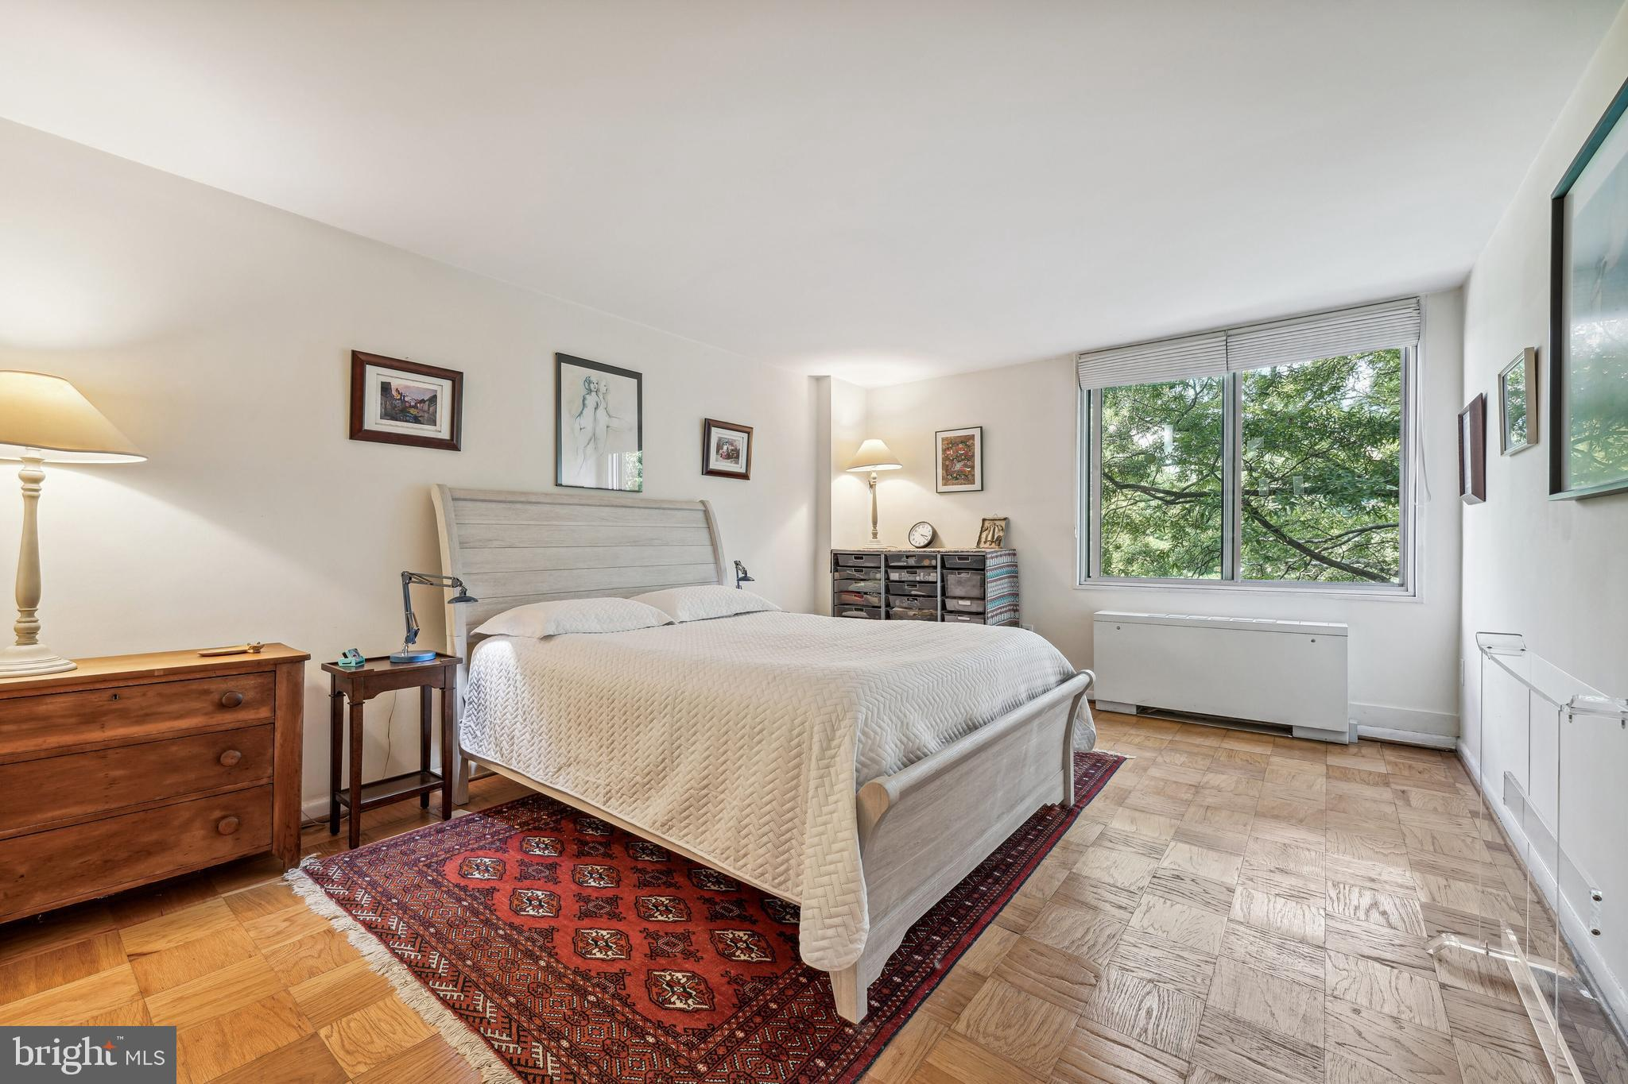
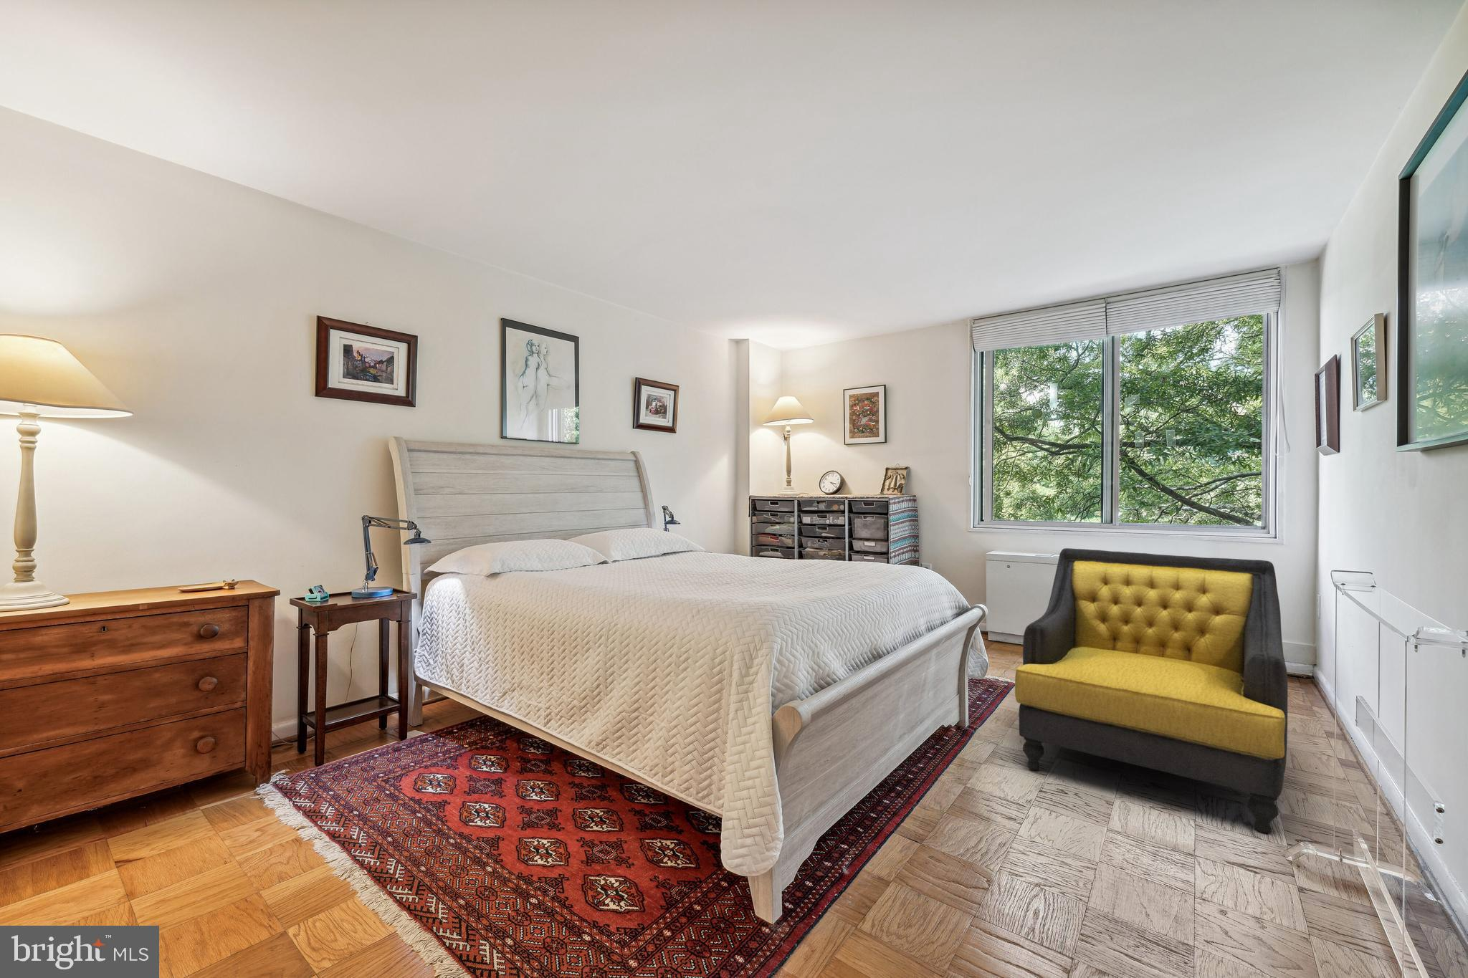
+ armchair [1014,547,1289,834]
